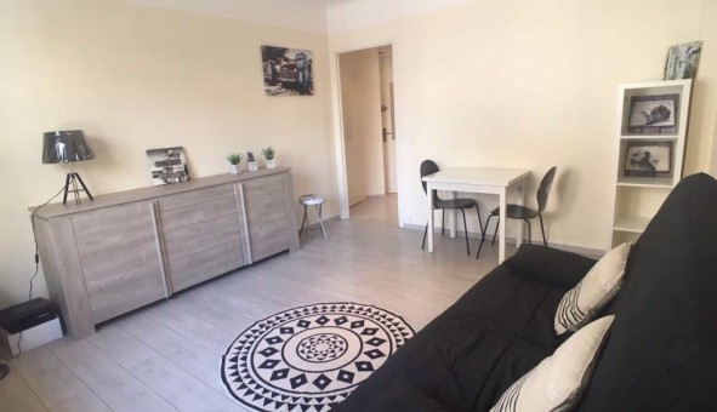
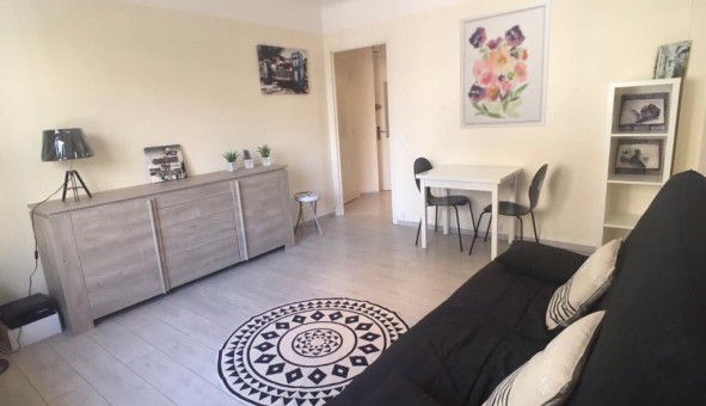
+ wall art [459,0,552,130]
